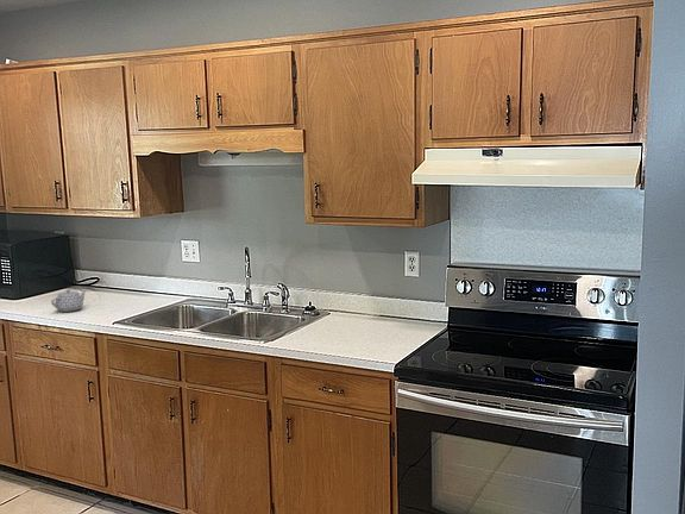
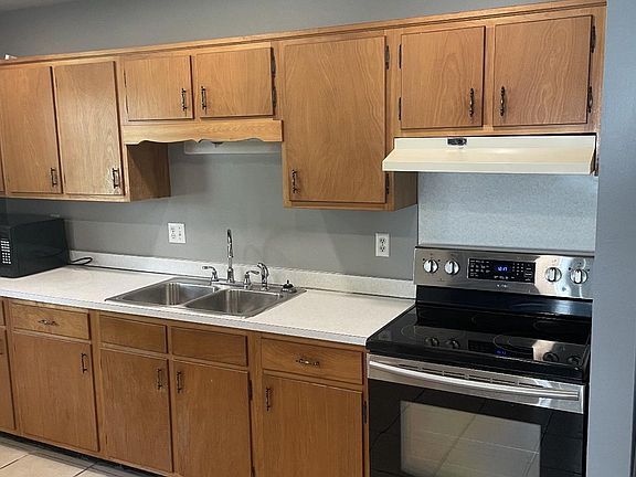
- teapot [50,288,88,313]
